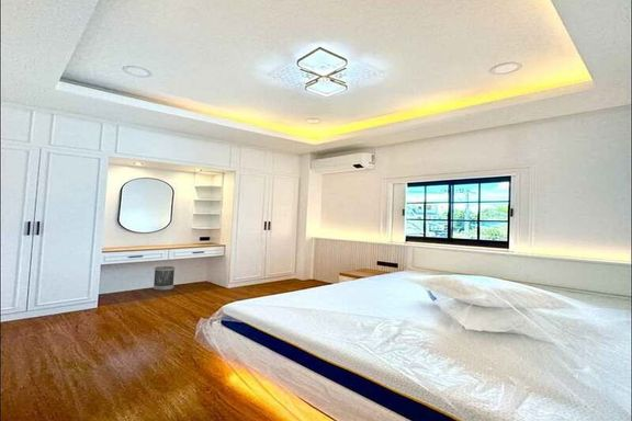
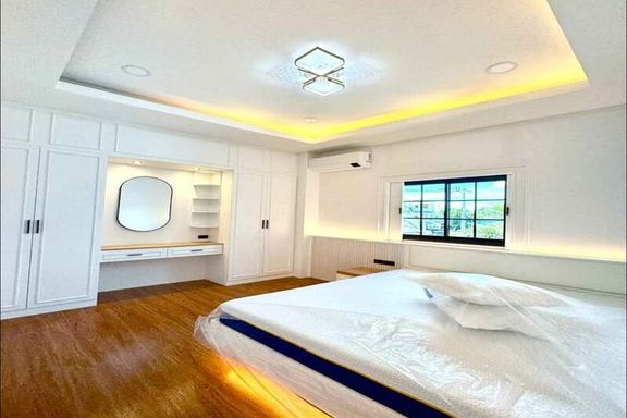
- wastebasket [153,265,176,292]
